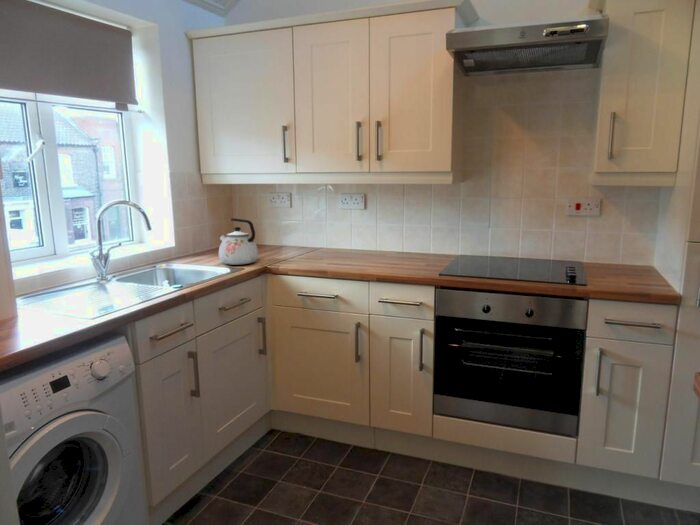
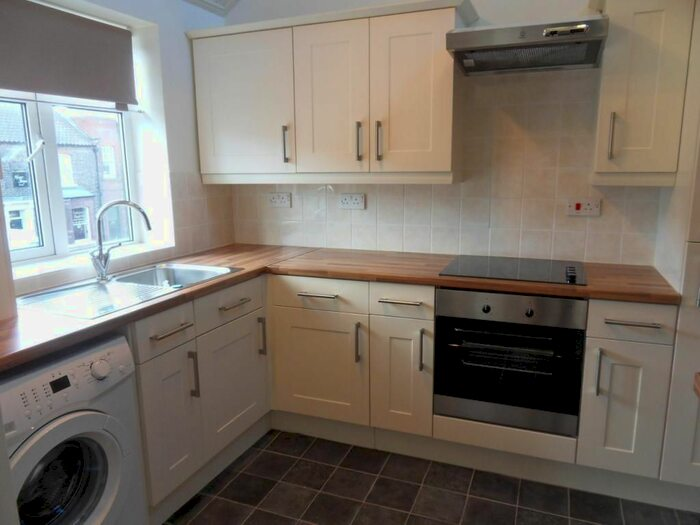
- kettle [218,217,259,266]
